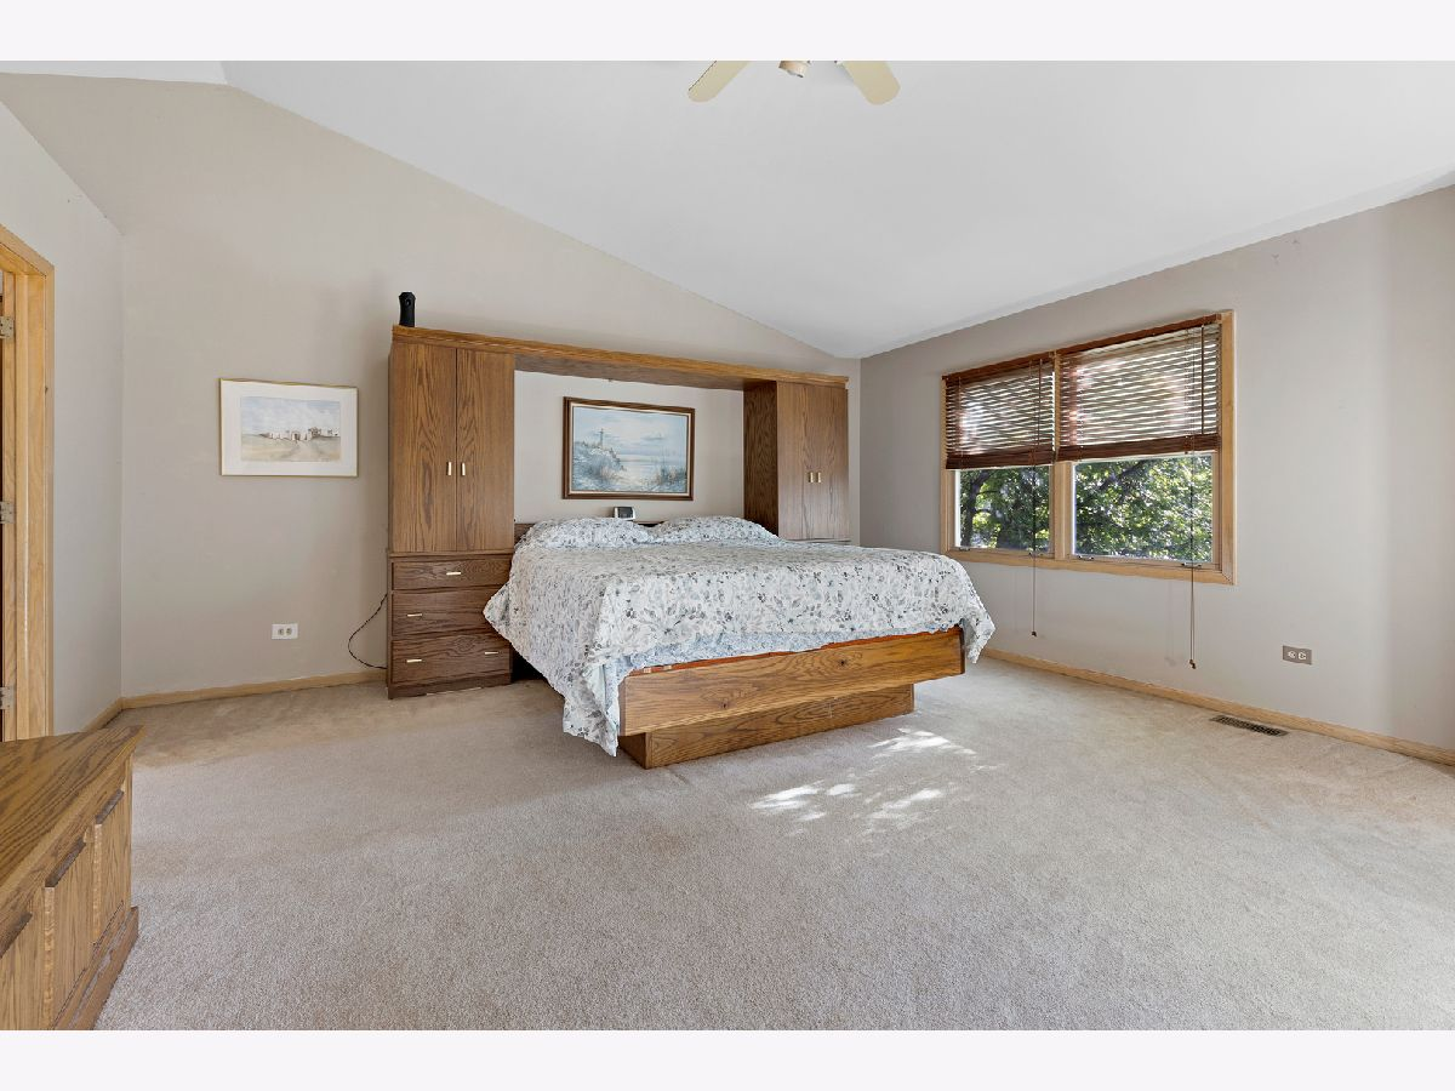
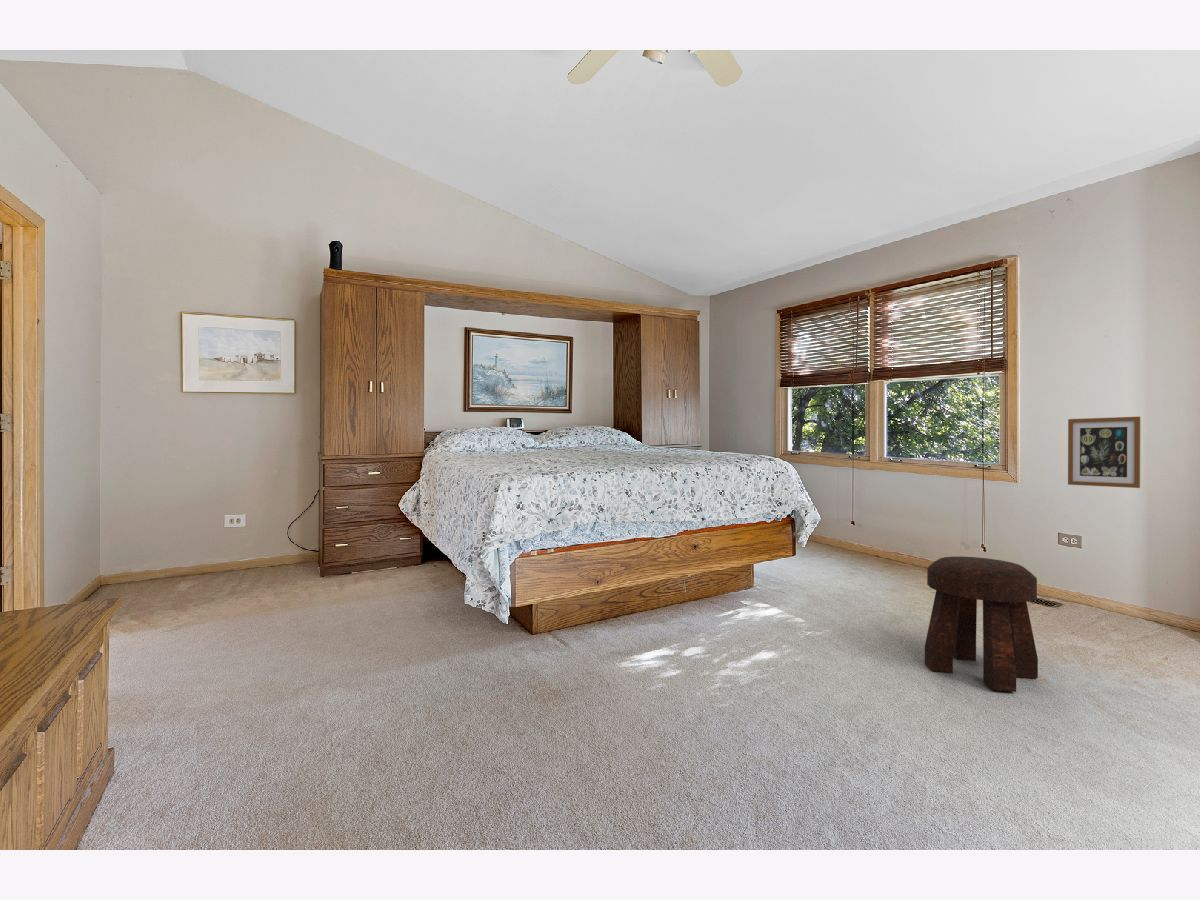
+ stool [924,556,1039,693]
+ wall art [1067,416,1141,489]
